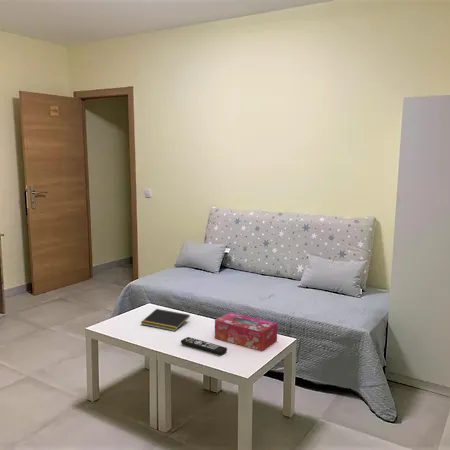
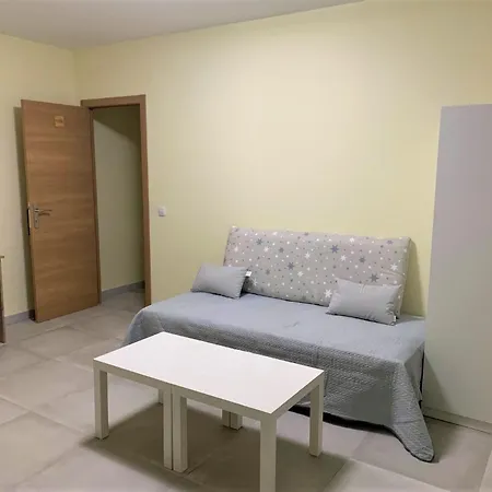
- tissue box [214,311,278,352]
- notepad [140,308,191,332]
- remote control [180,336,228,356]
